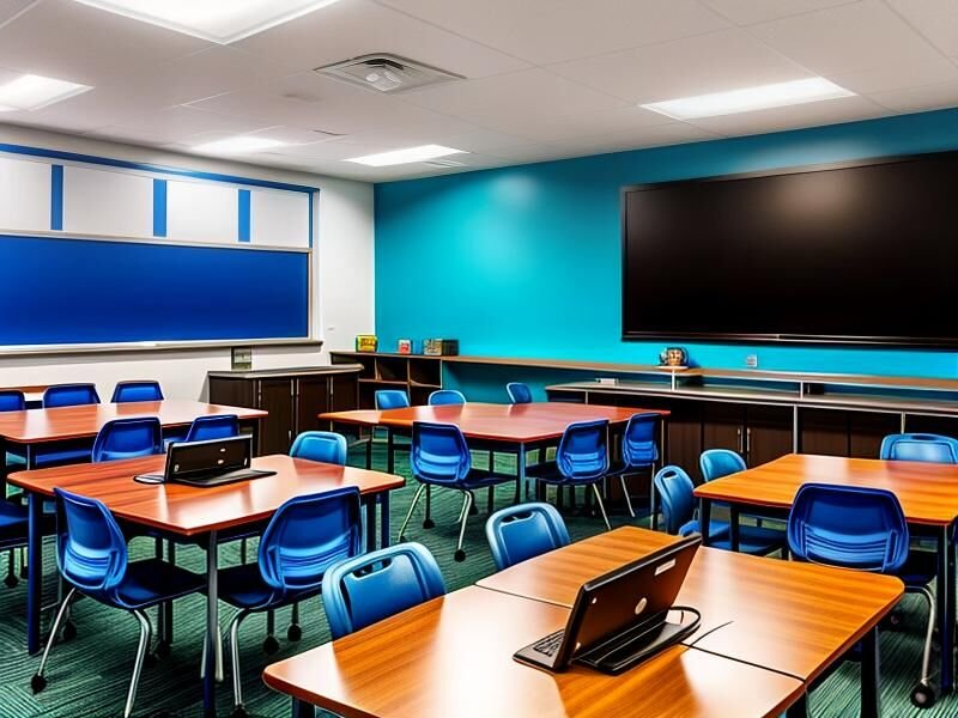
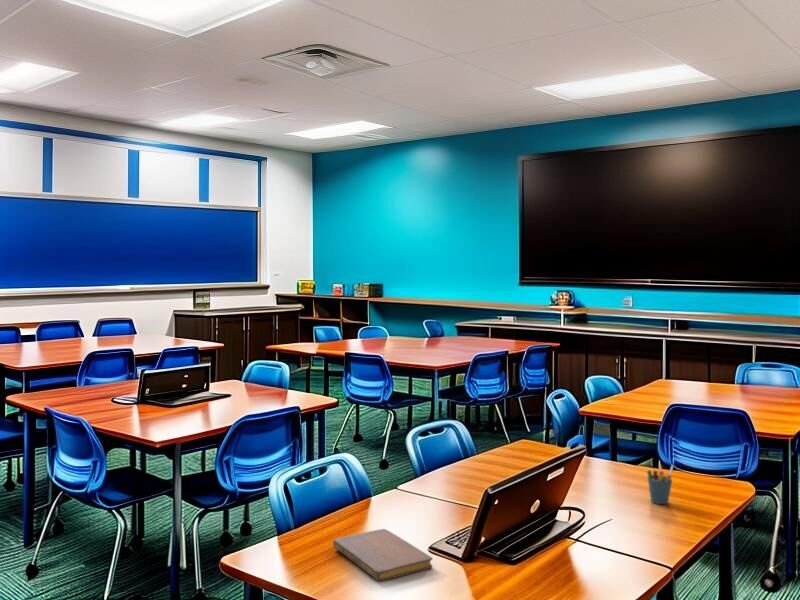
+ notebook [332,528,433,582]
+ pen holder [646,464,675,505]
